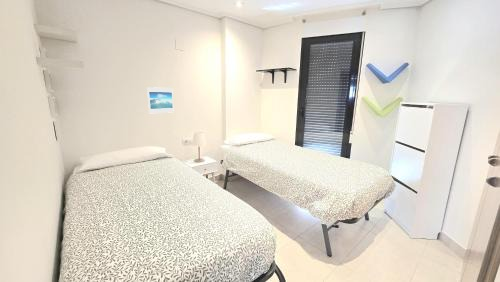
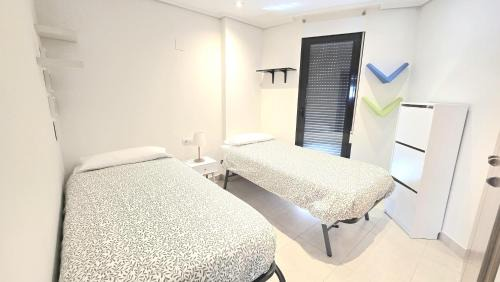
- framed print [146,86,174,114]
